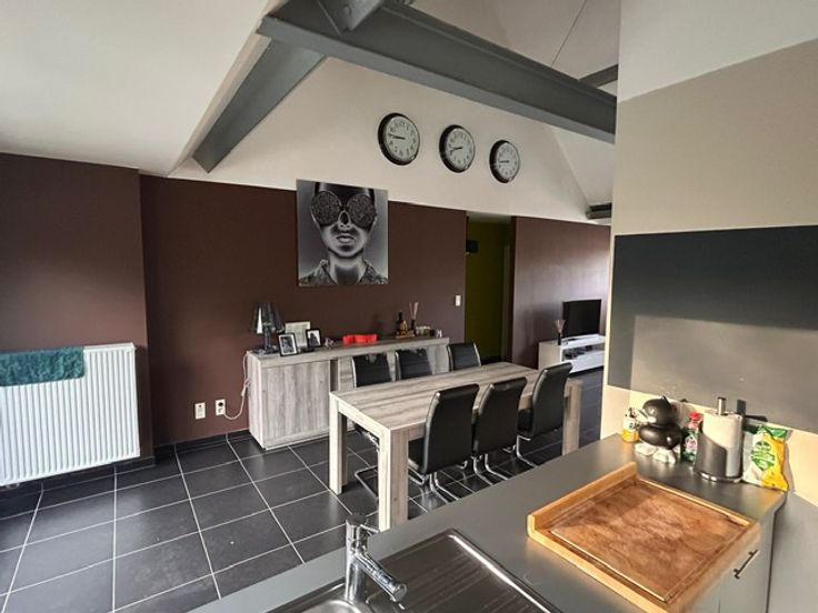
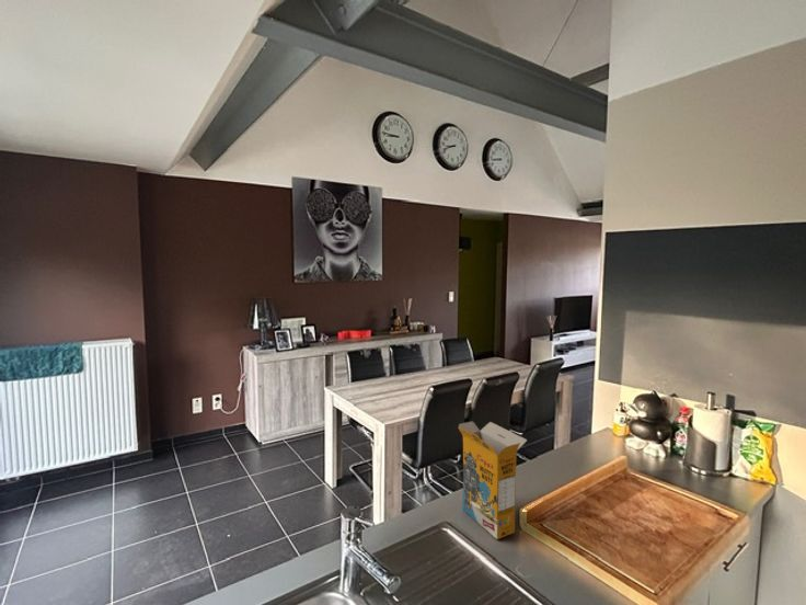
+ cereal box [457,420,528,540]
